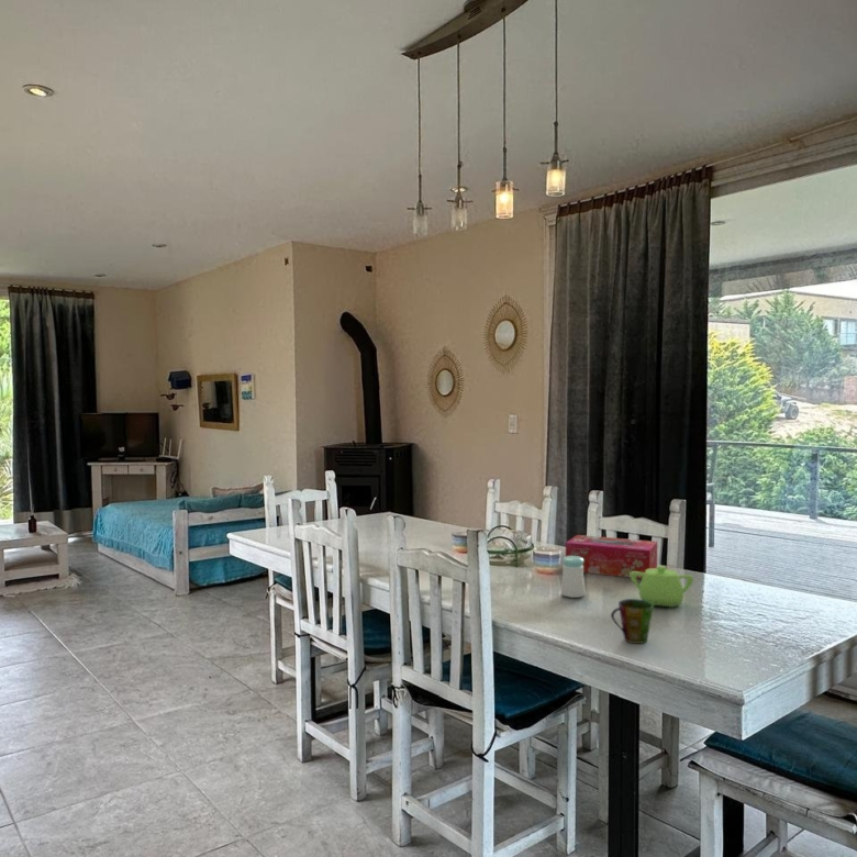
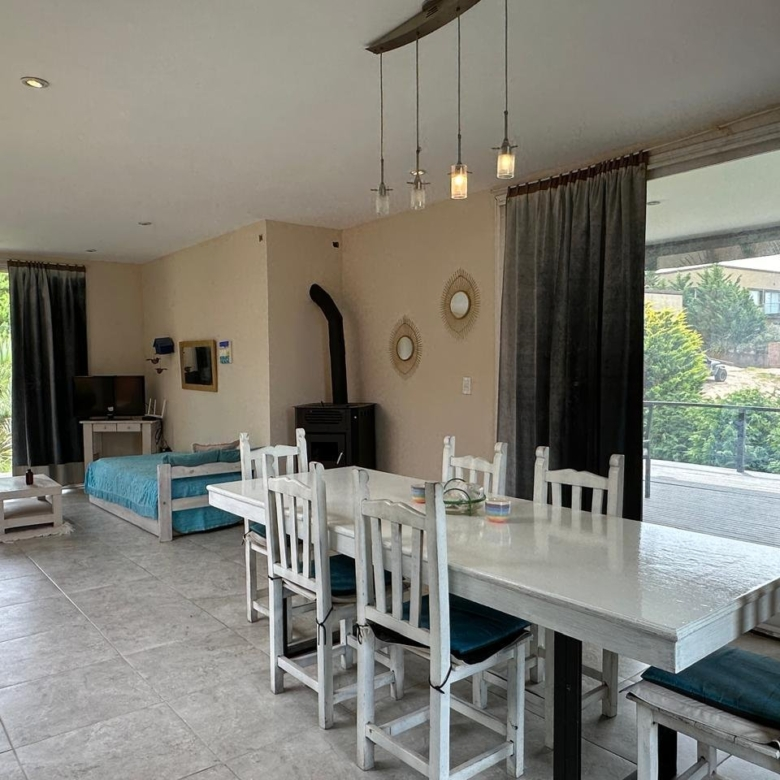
- cup [610,598,655,645]
- salt shaker [560,555,586,599]
- tissue box [565,534,658,580]
- teapot [630,565,694,609]
